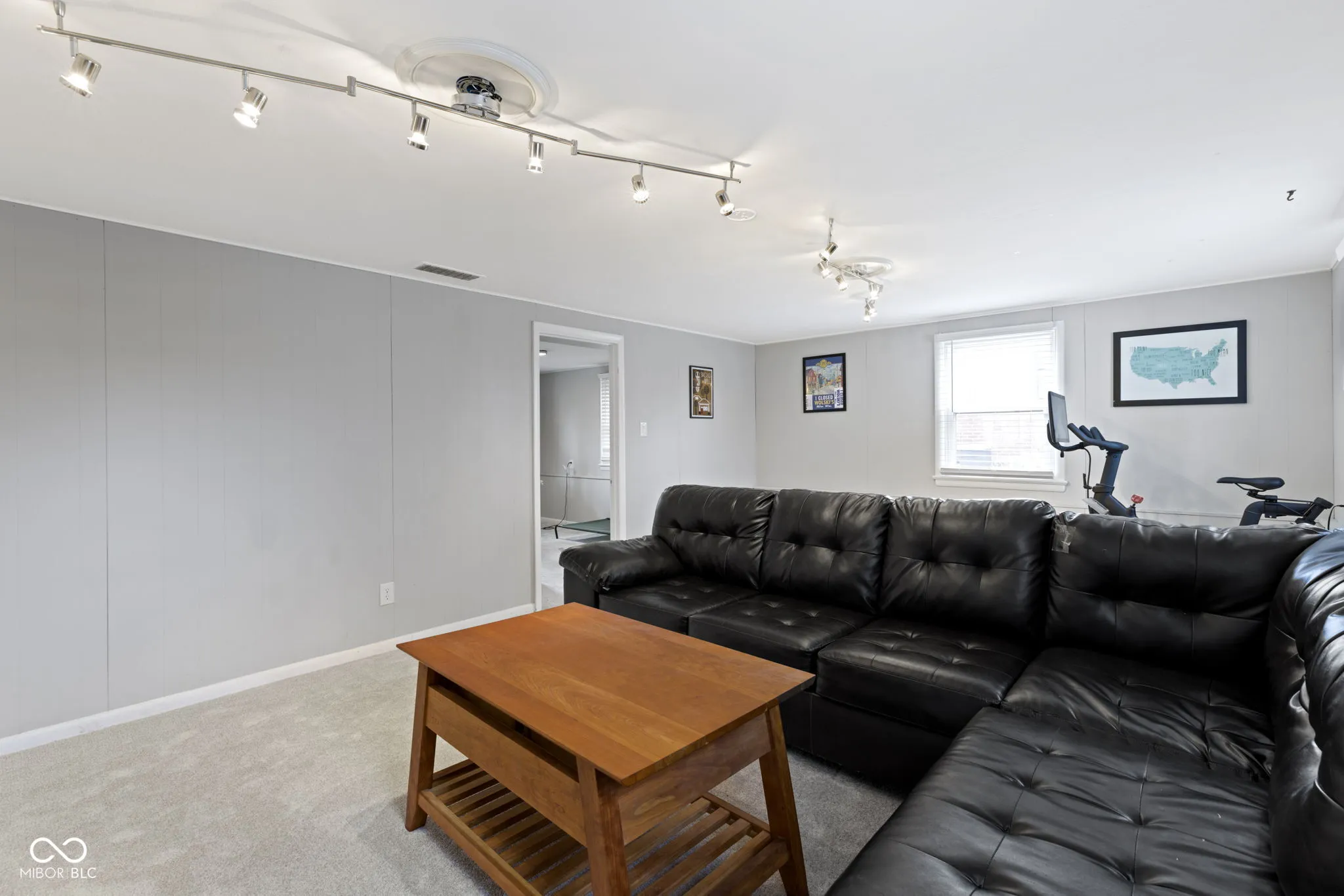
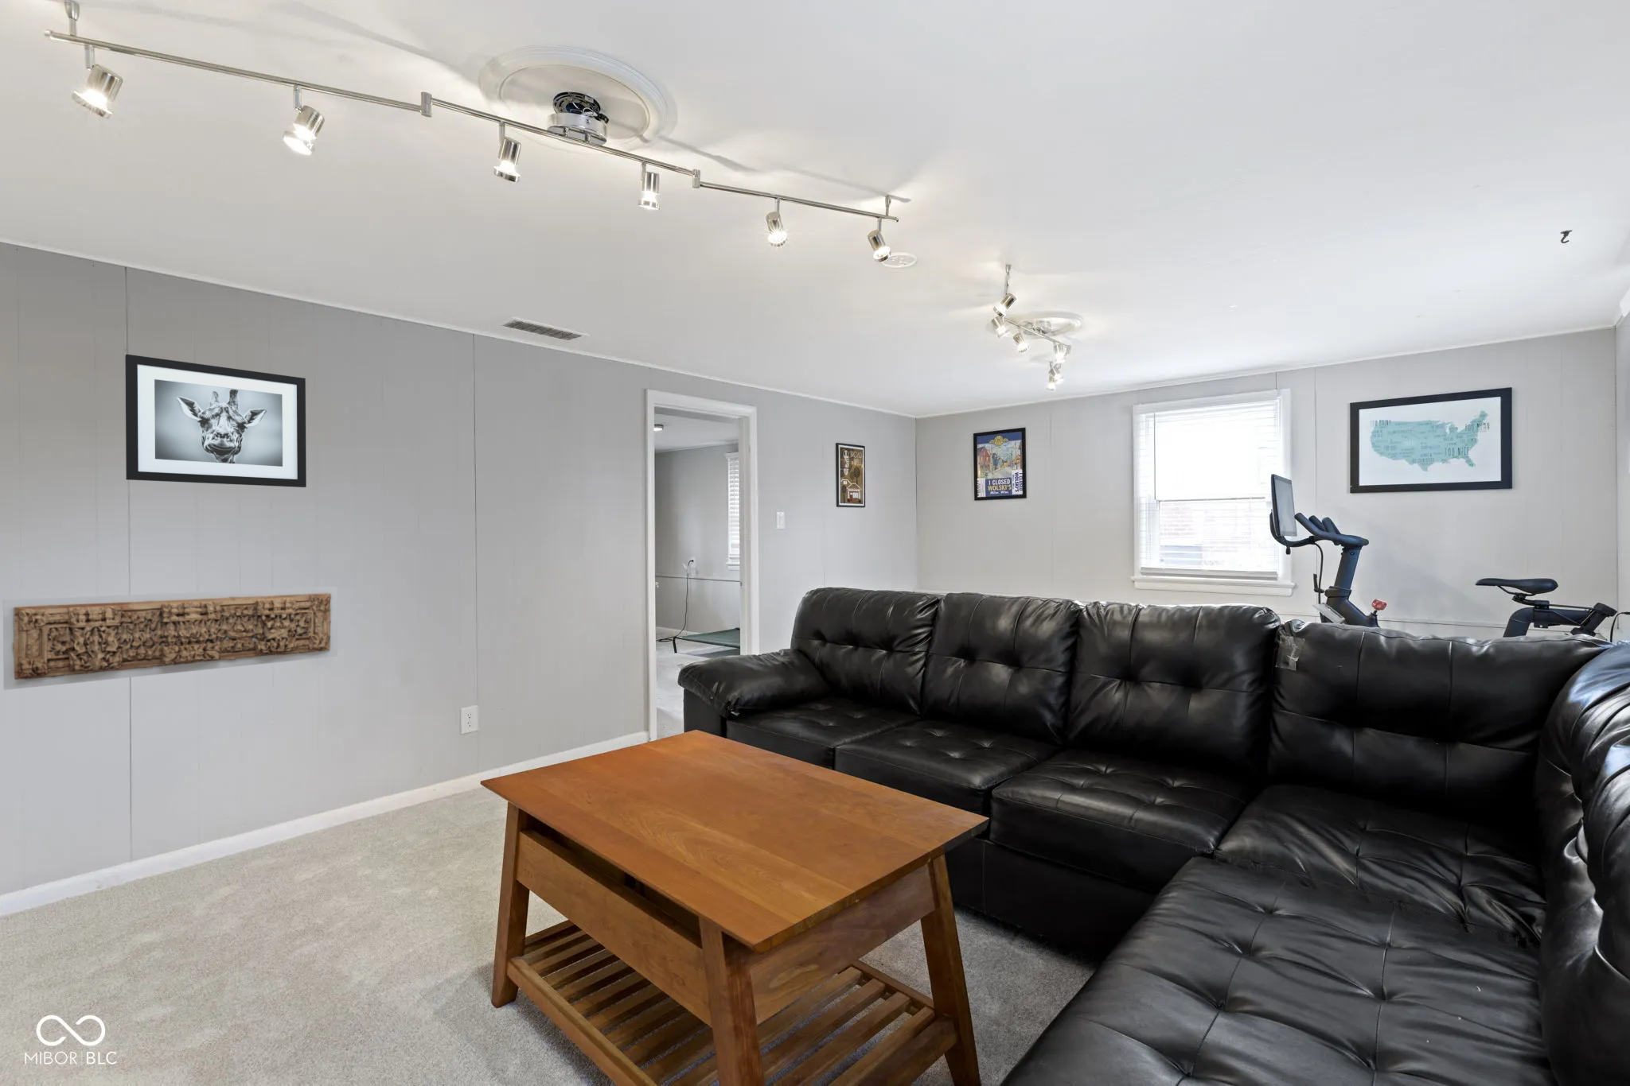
+ wall art [124,354,307,488]
+ decorative wall panel [2,585,338,691]
